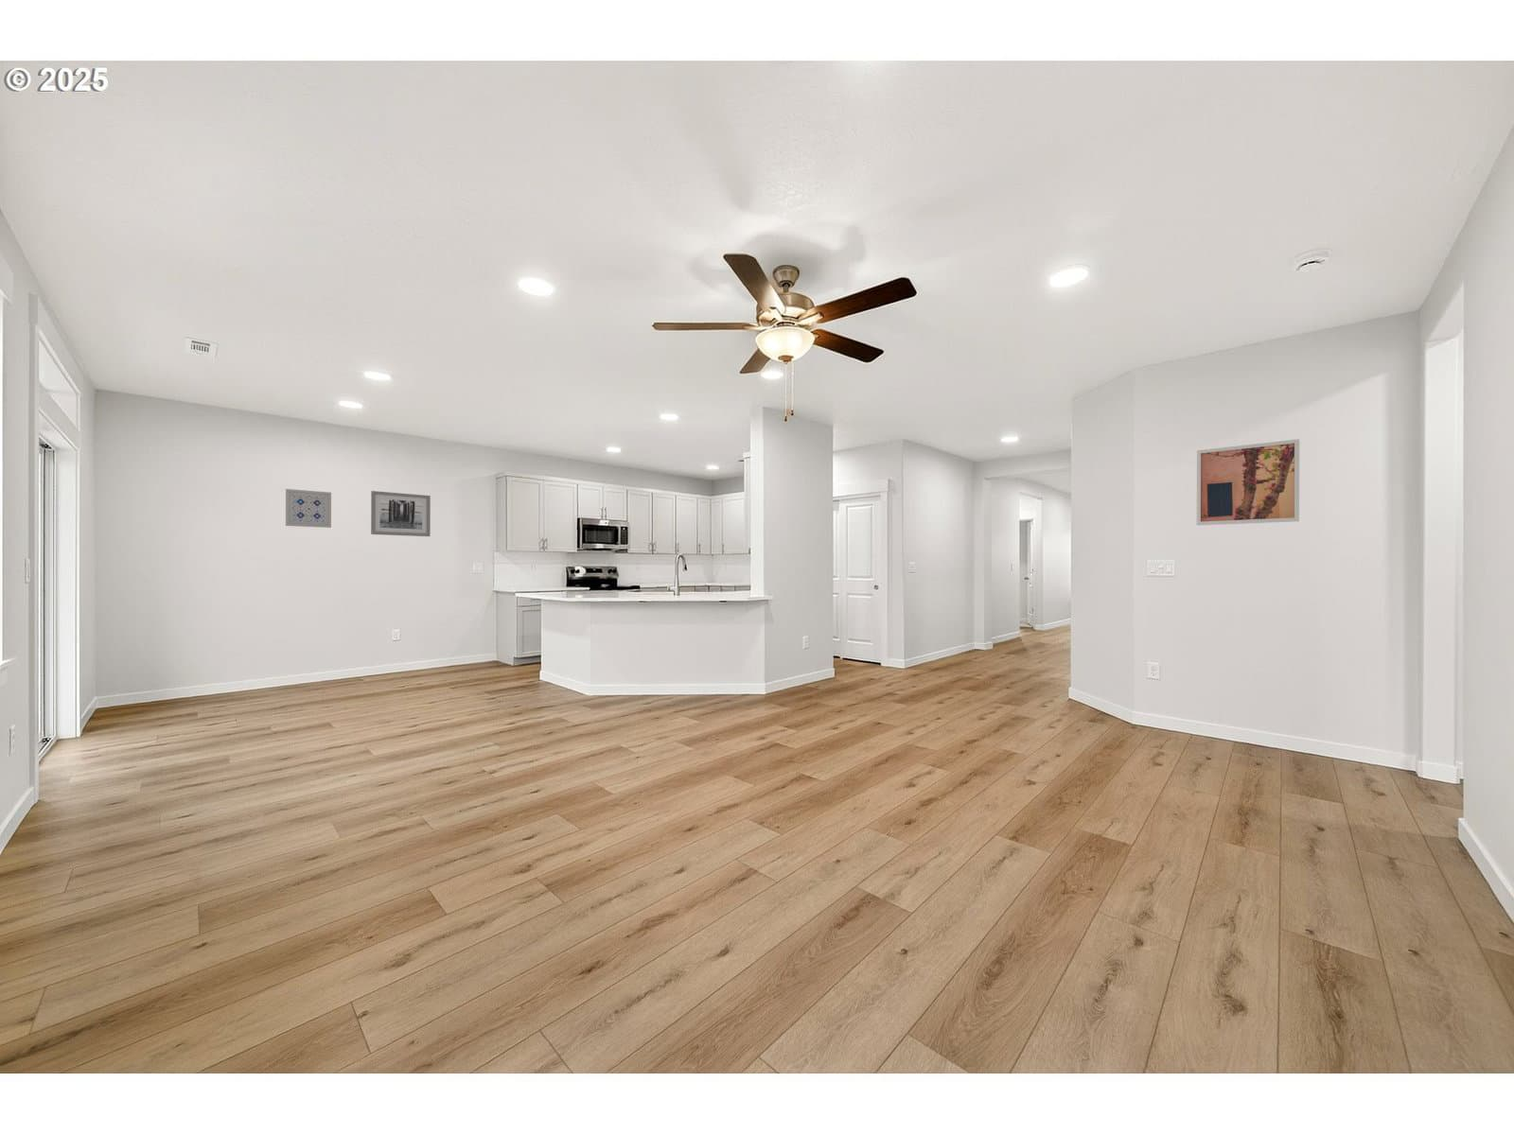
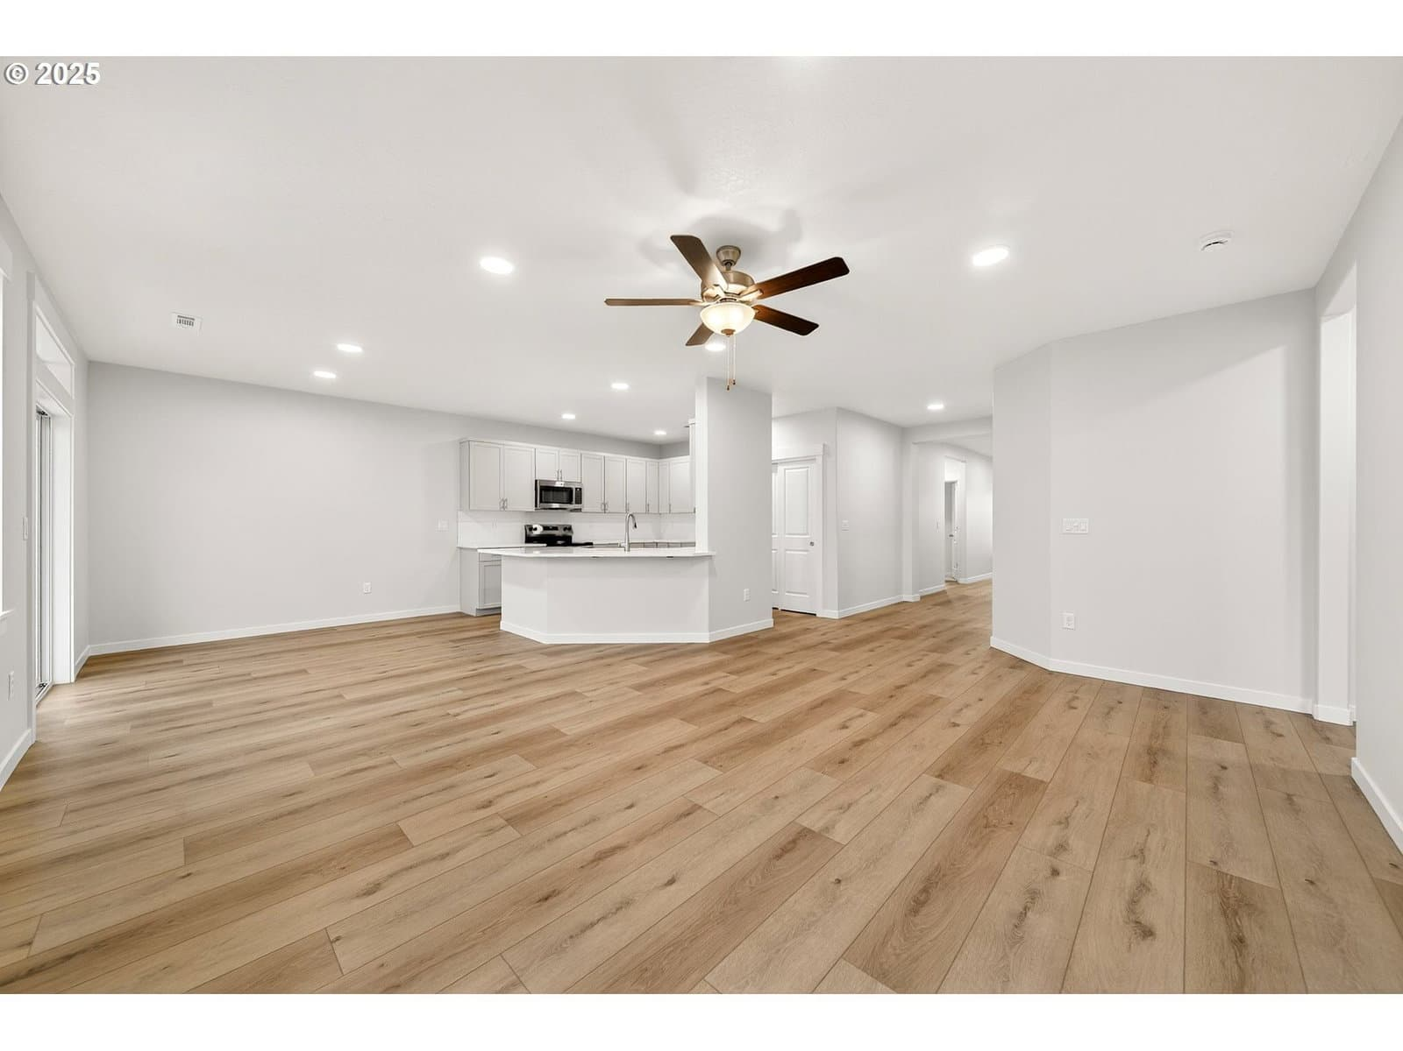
- wall art [370,490,432,538]
- wall art [1196,438,1301,526]
- wall art [285,488,333,528]
